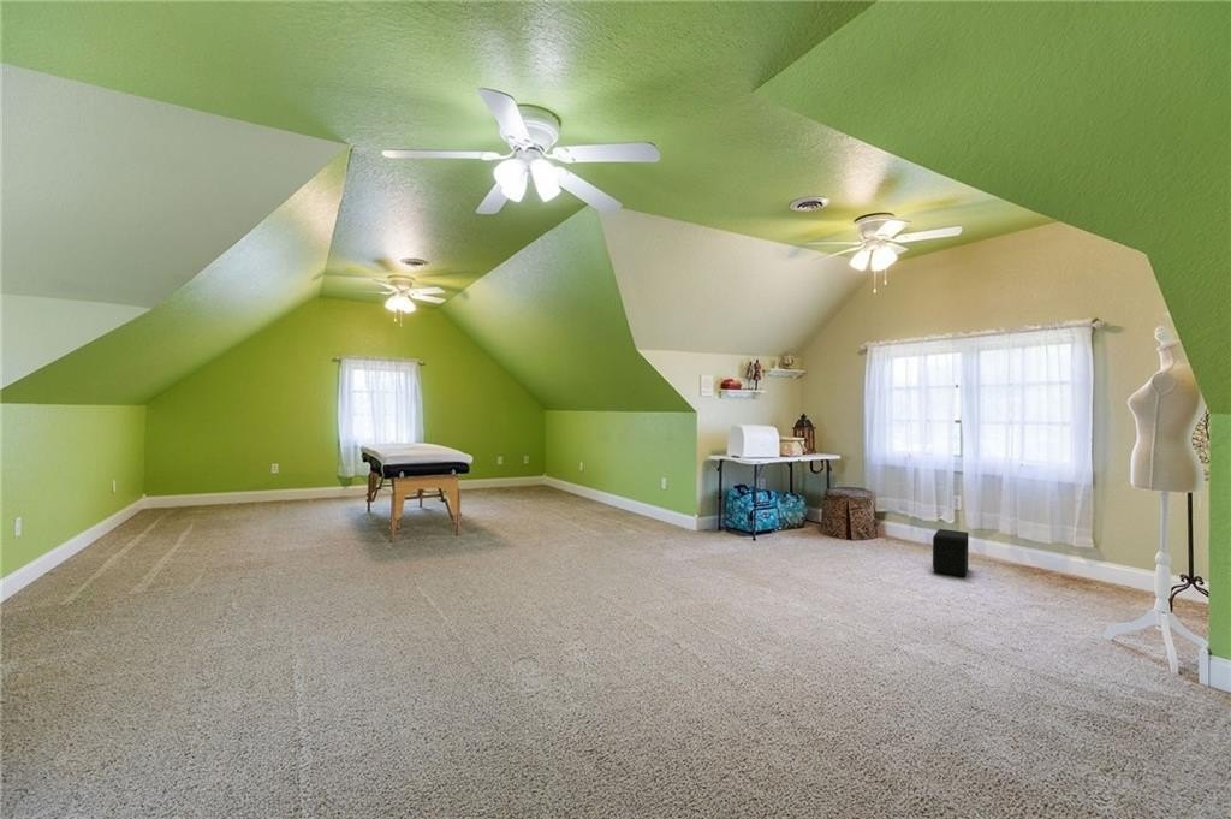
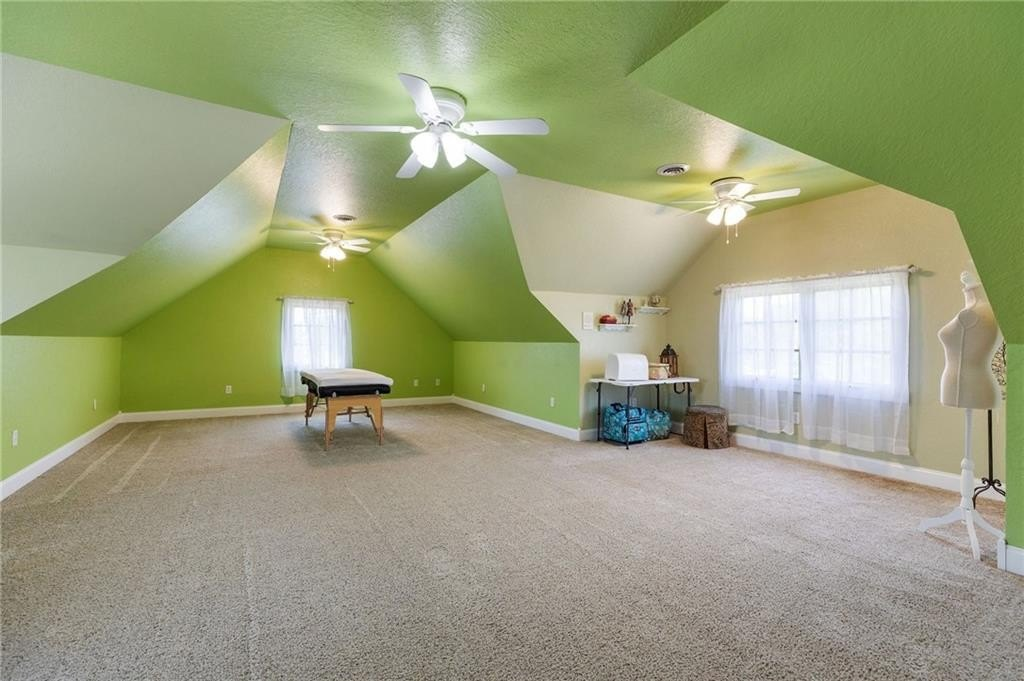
- air purifier [932,528,969,577]
